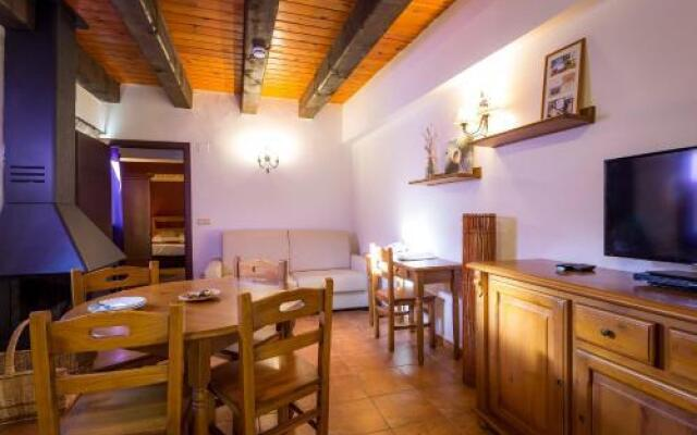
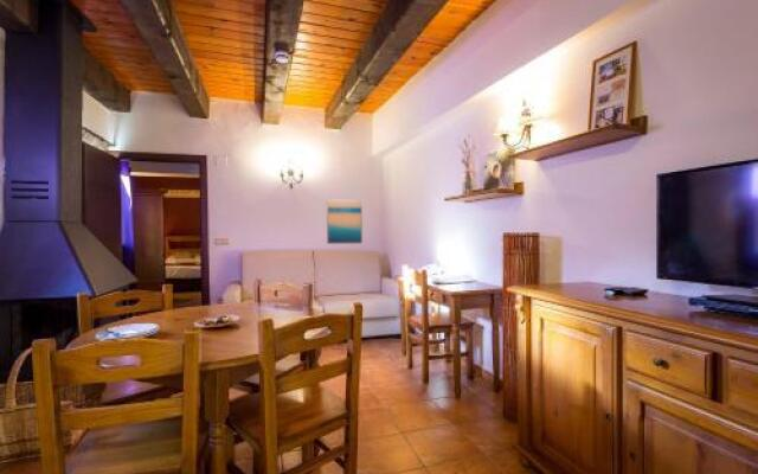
+ wall art [326,199,364,245]
